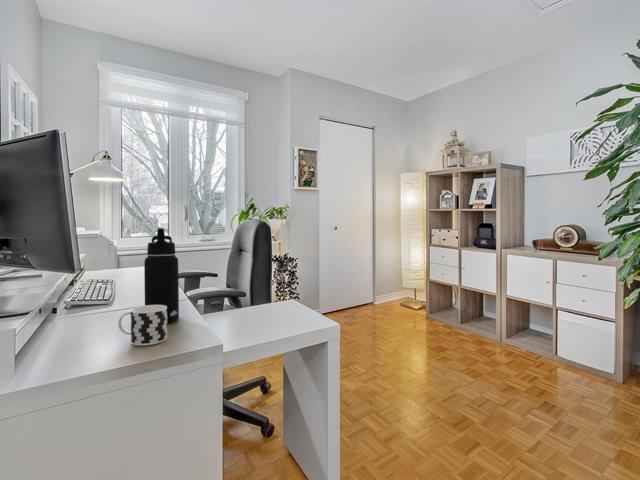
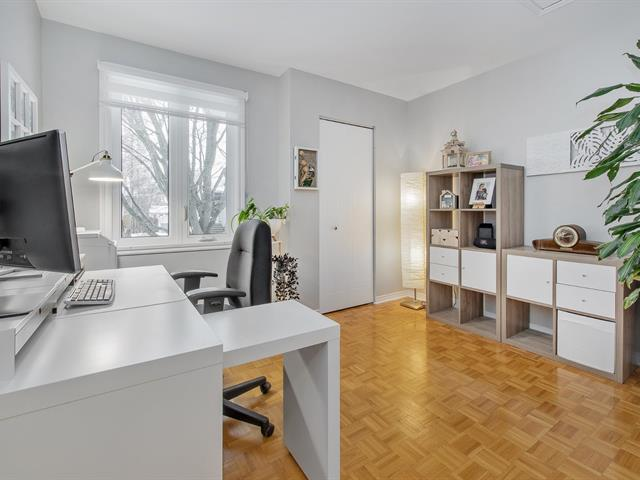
- cup [117,305,168,346]
- water bottle [143,227,180,324]
